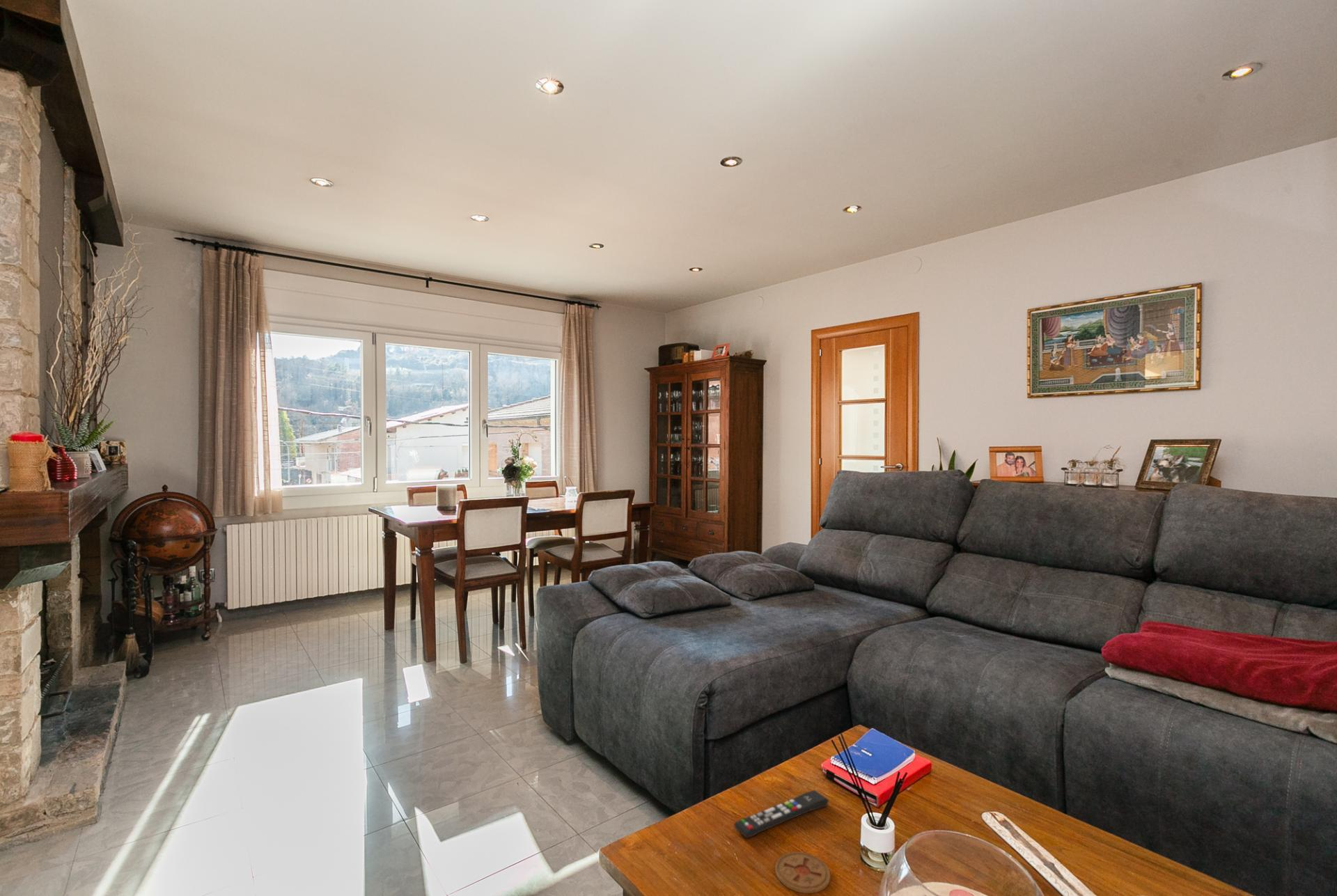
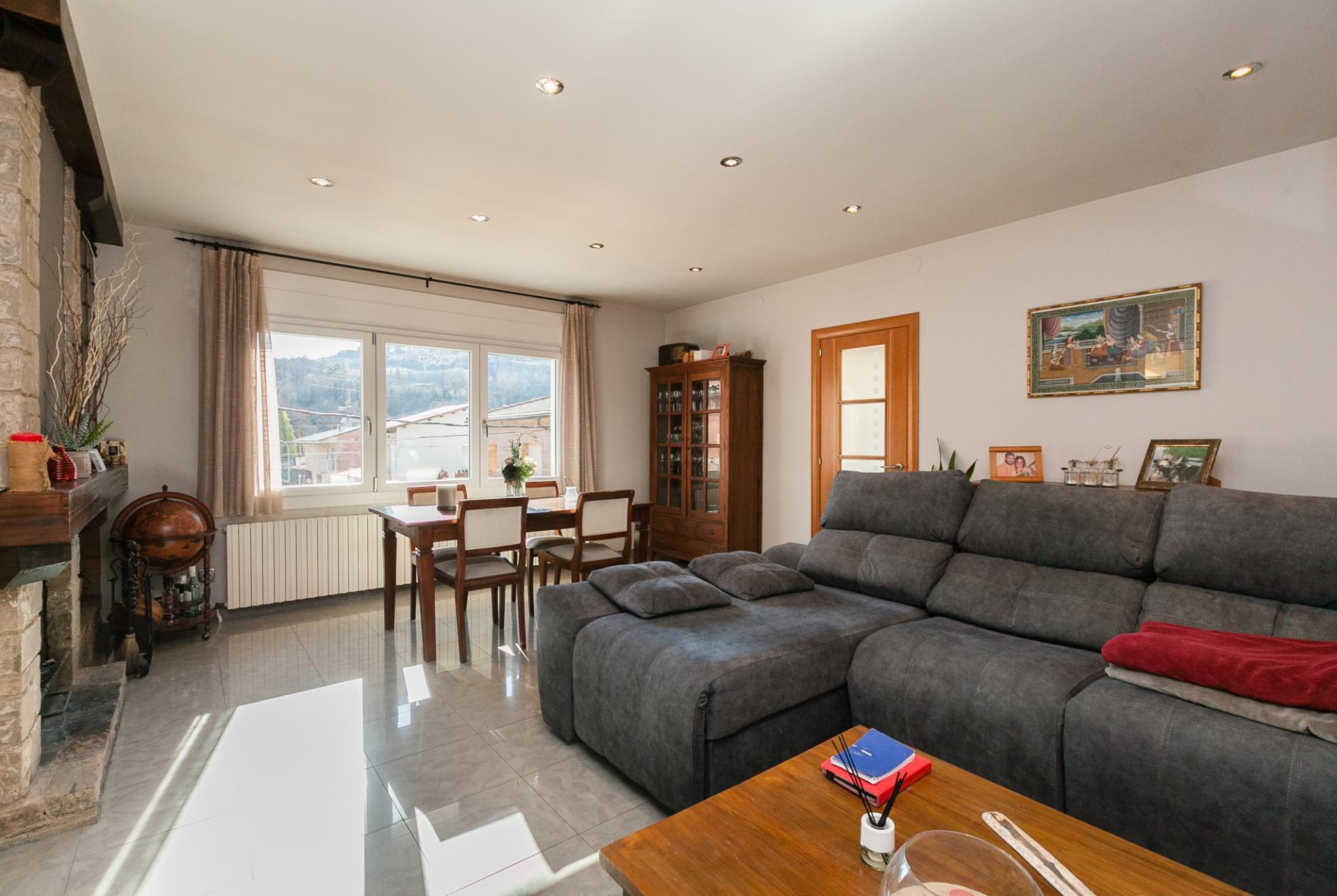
- remote control [733,789,829,839]
- coaster [774,851,831,894]
